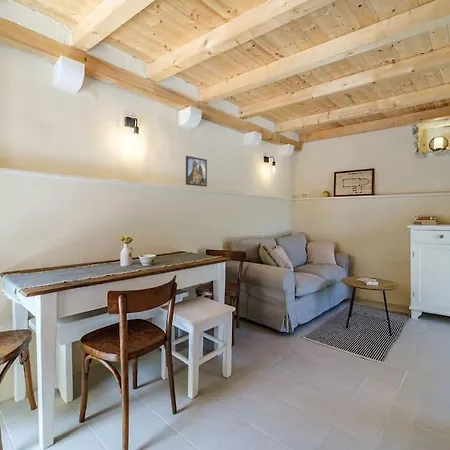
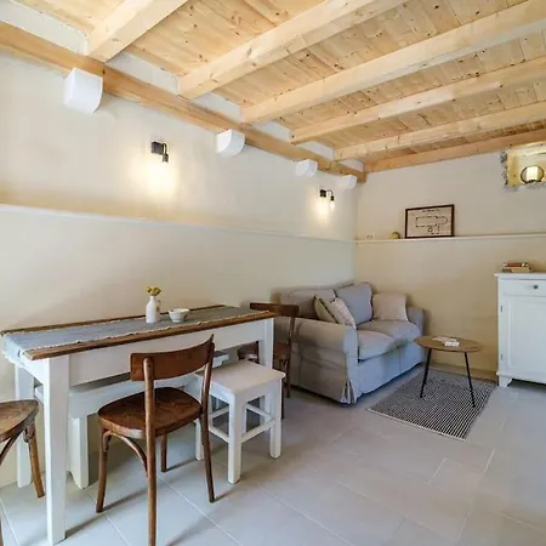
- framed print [185,155,208,187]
